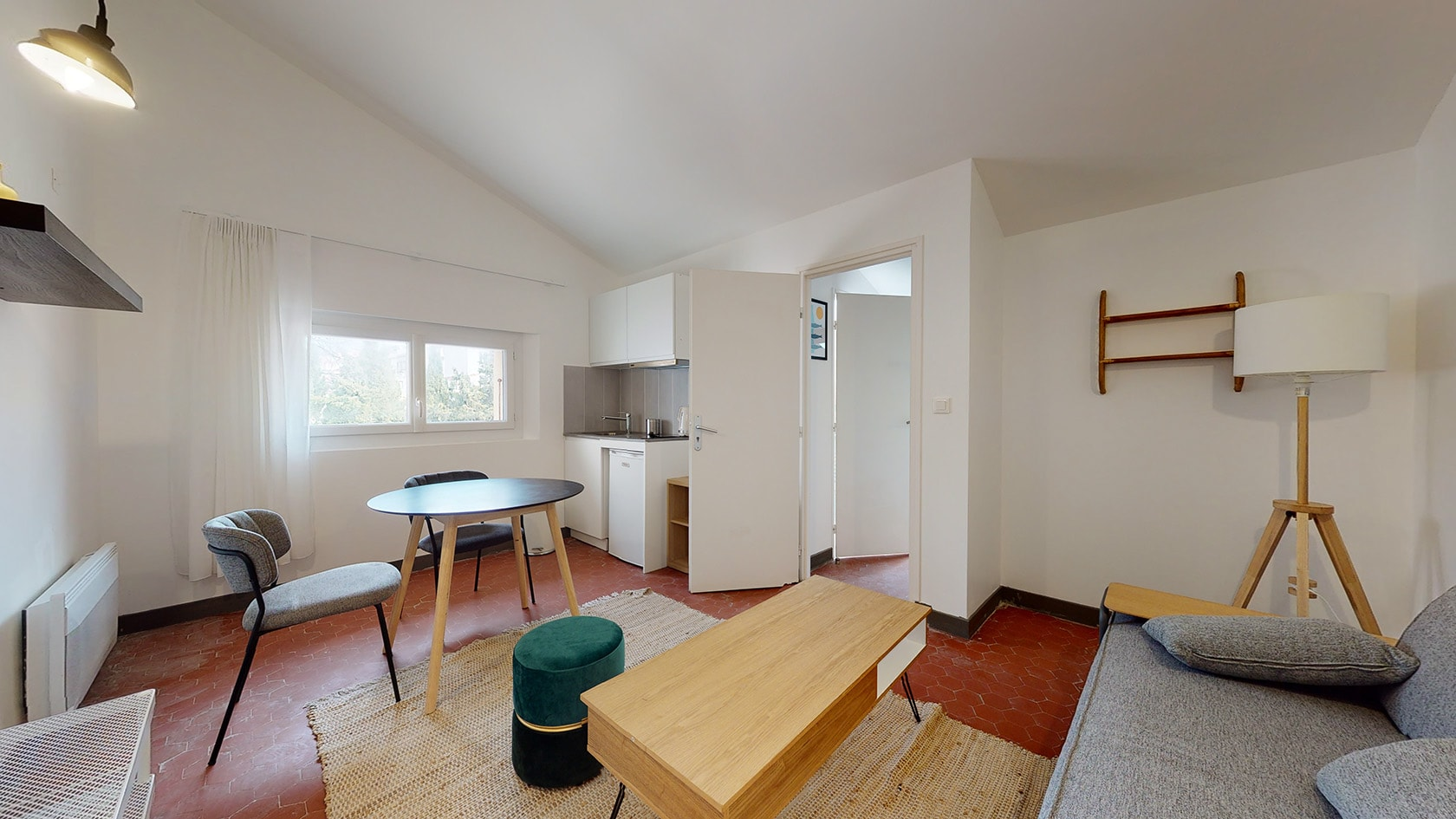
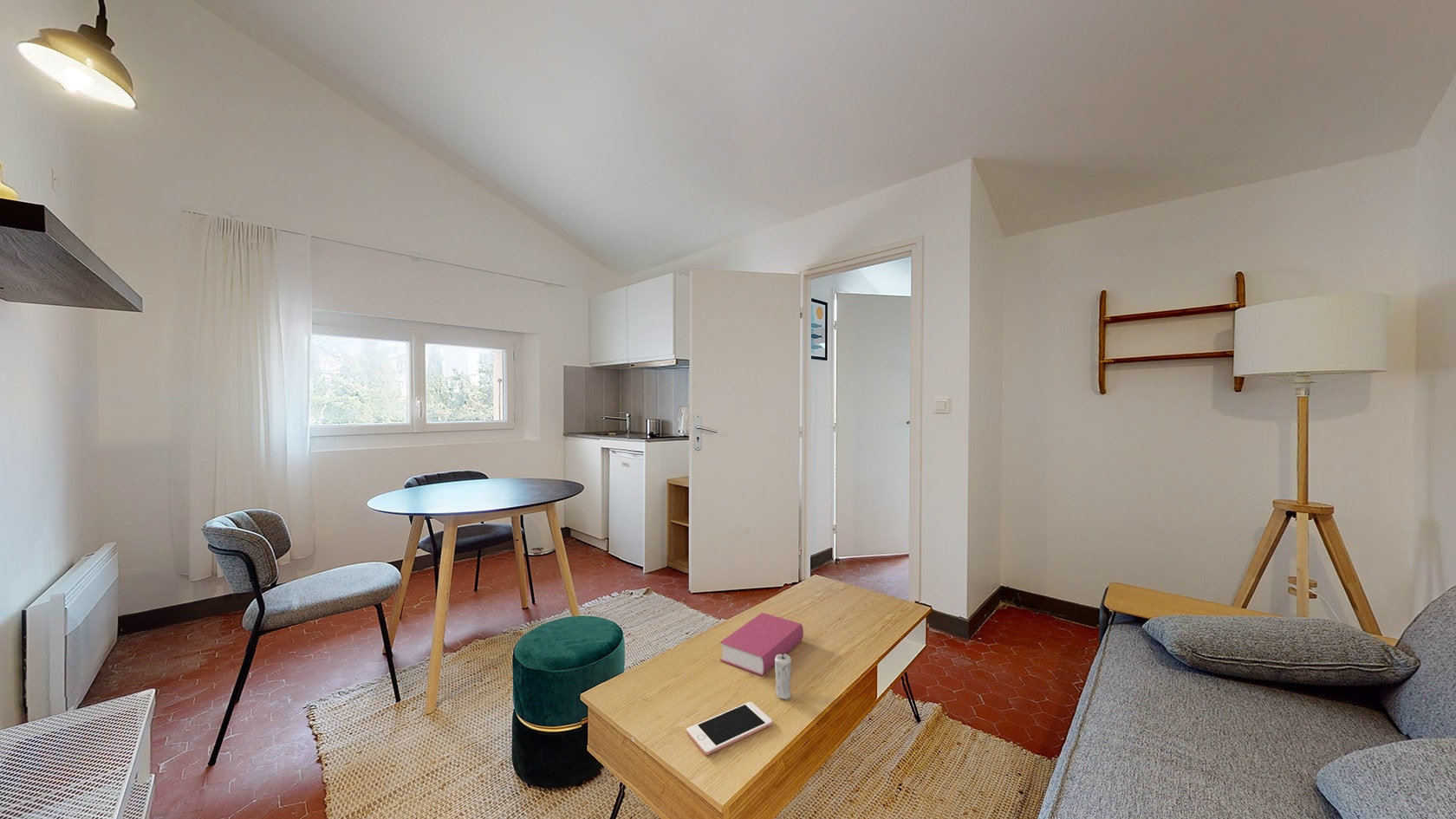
+ cell phone [686,701,773,756]
+ candle [774,653,792,700]
+ book [718,612,804,677]
